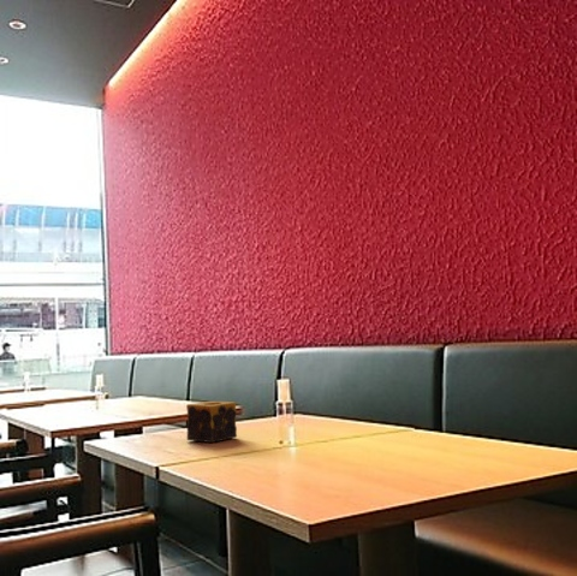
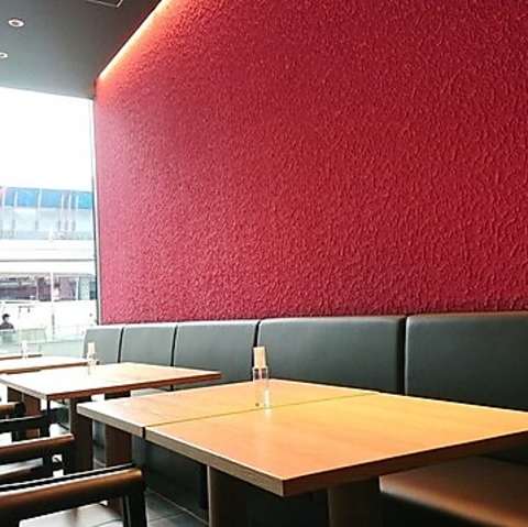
- candle [185,400,238,444]
